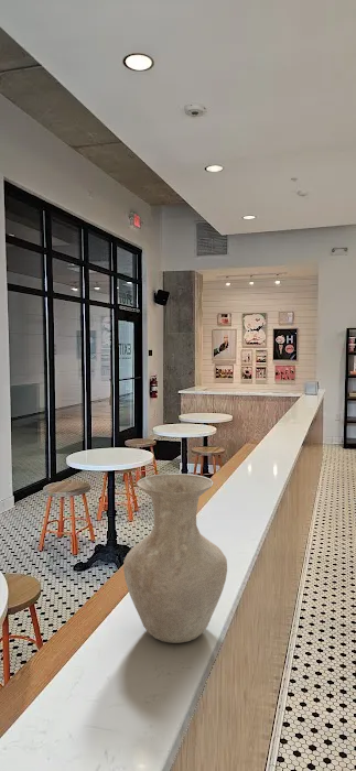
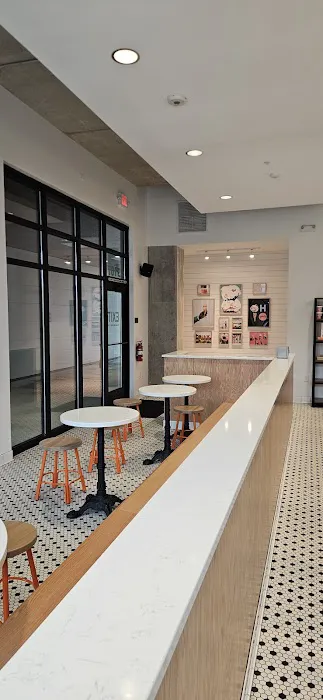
- vase [122,473,228,644]
